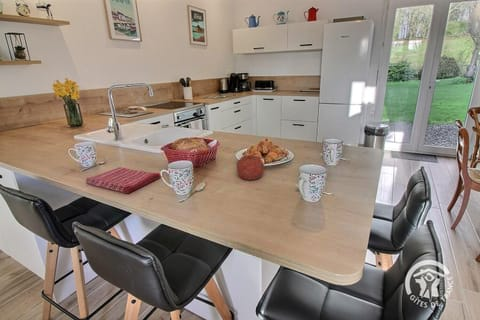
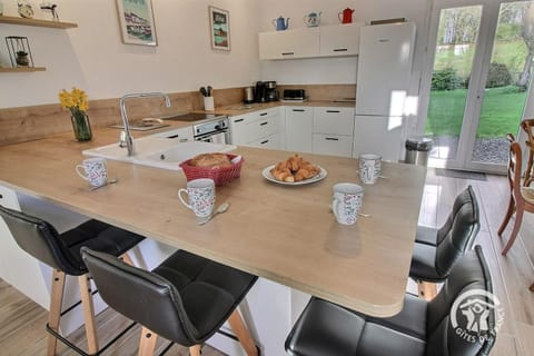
- fruit [236,152,265,181]
- dish towel [85,166,162,194]
